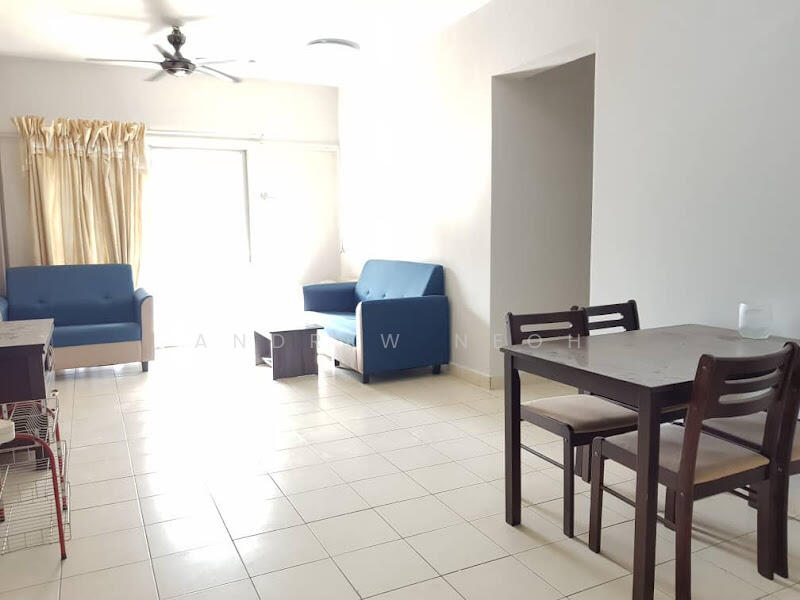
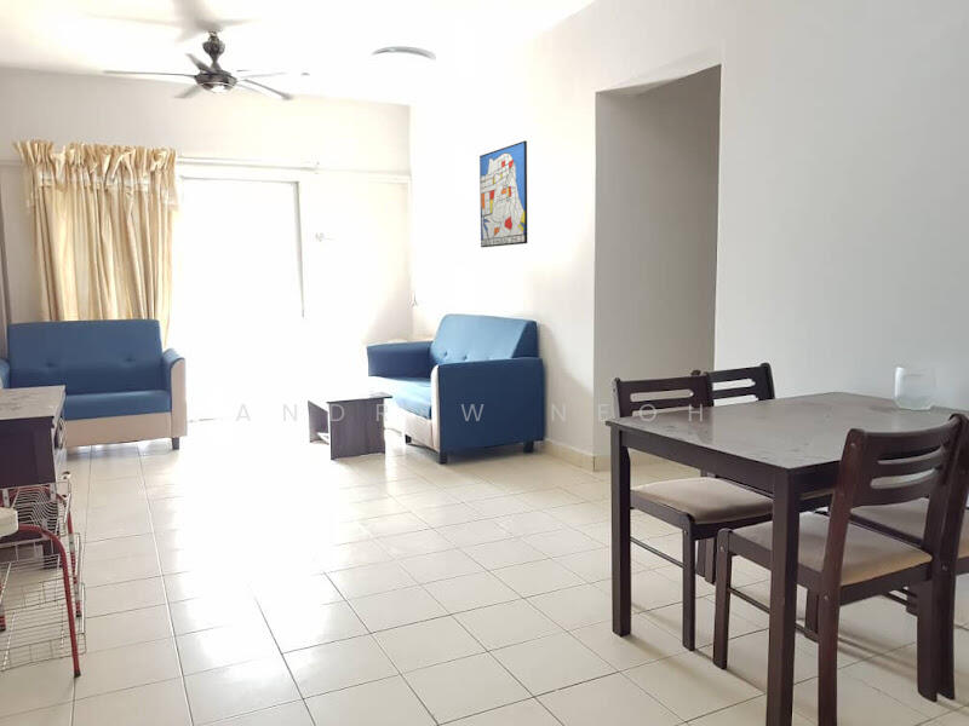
+ wall art [478,139,528,248]
